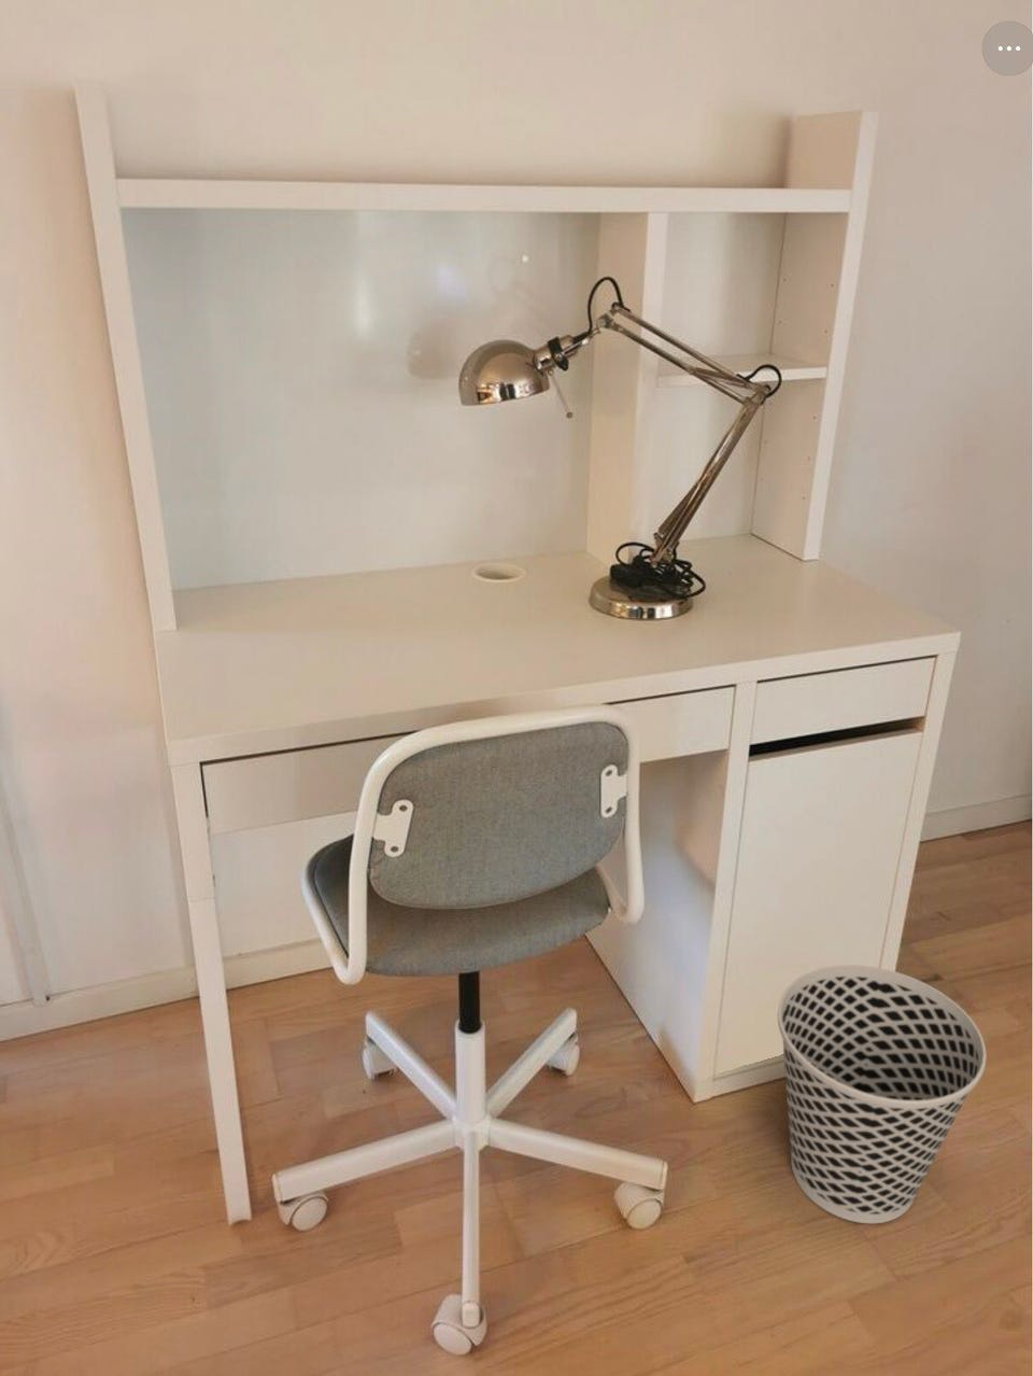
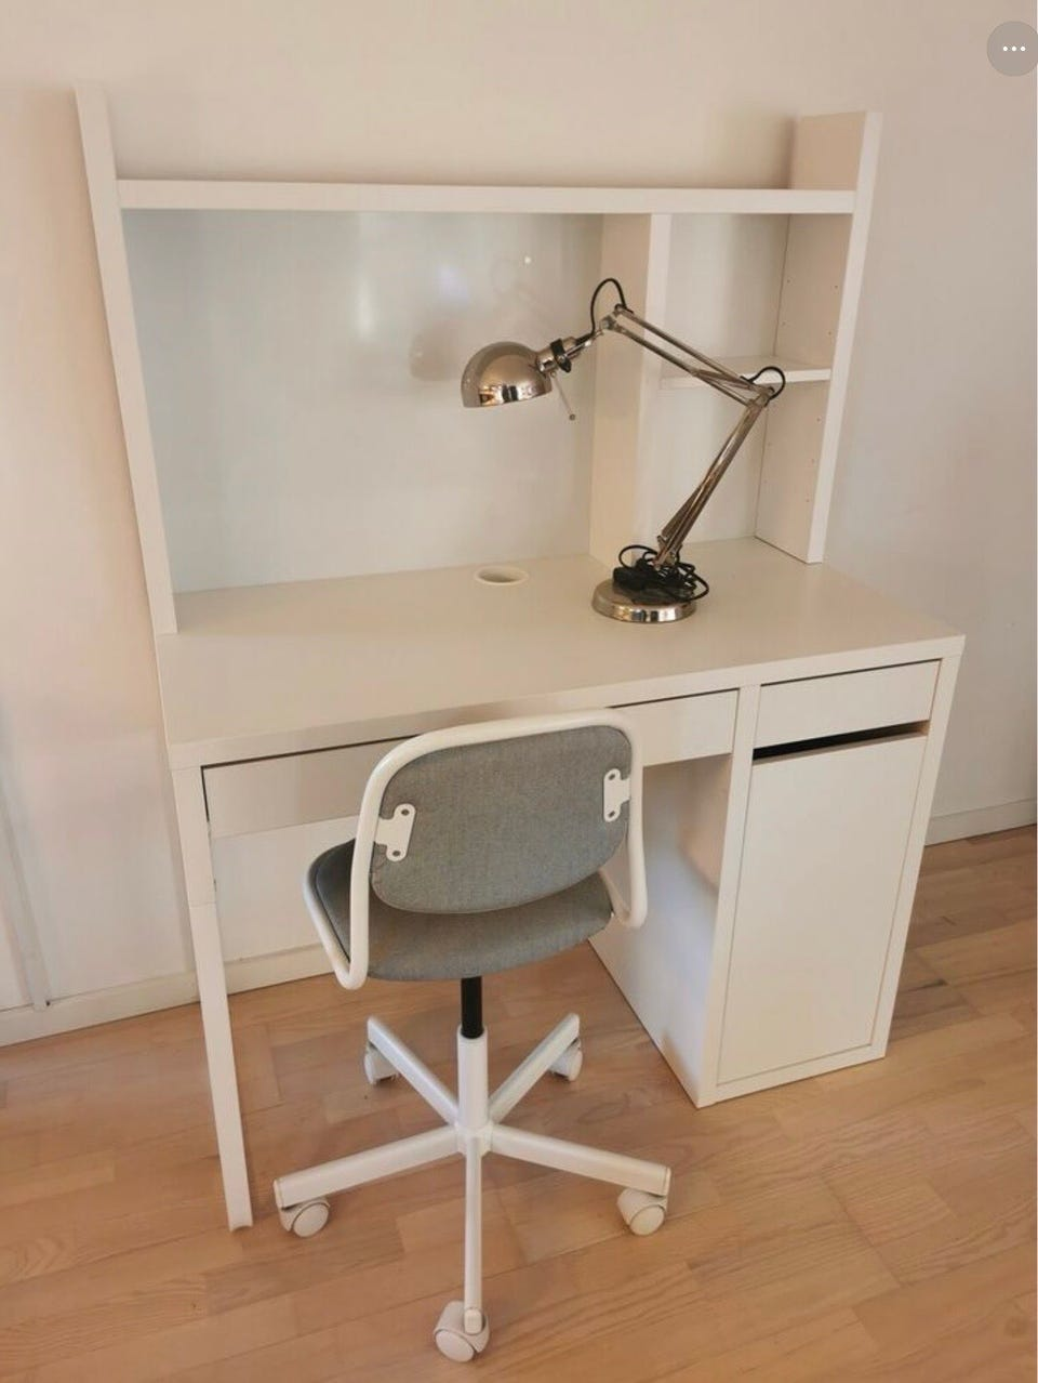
- wastebasket [777,964,987,1224]
